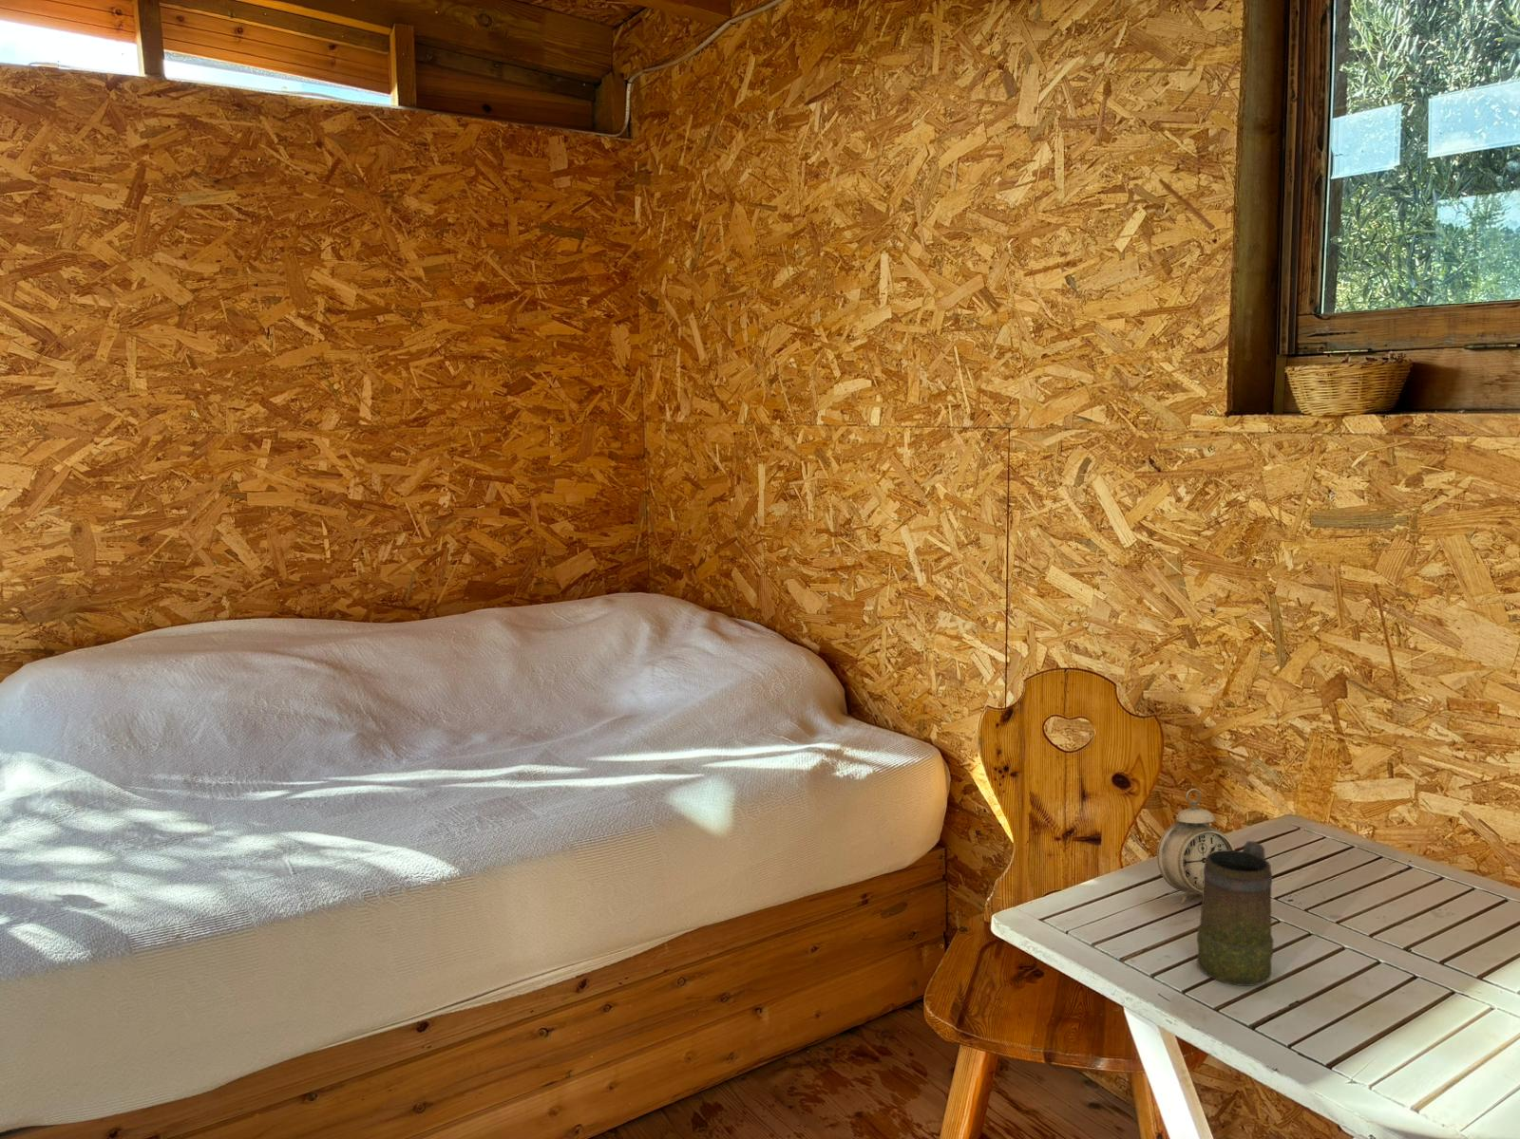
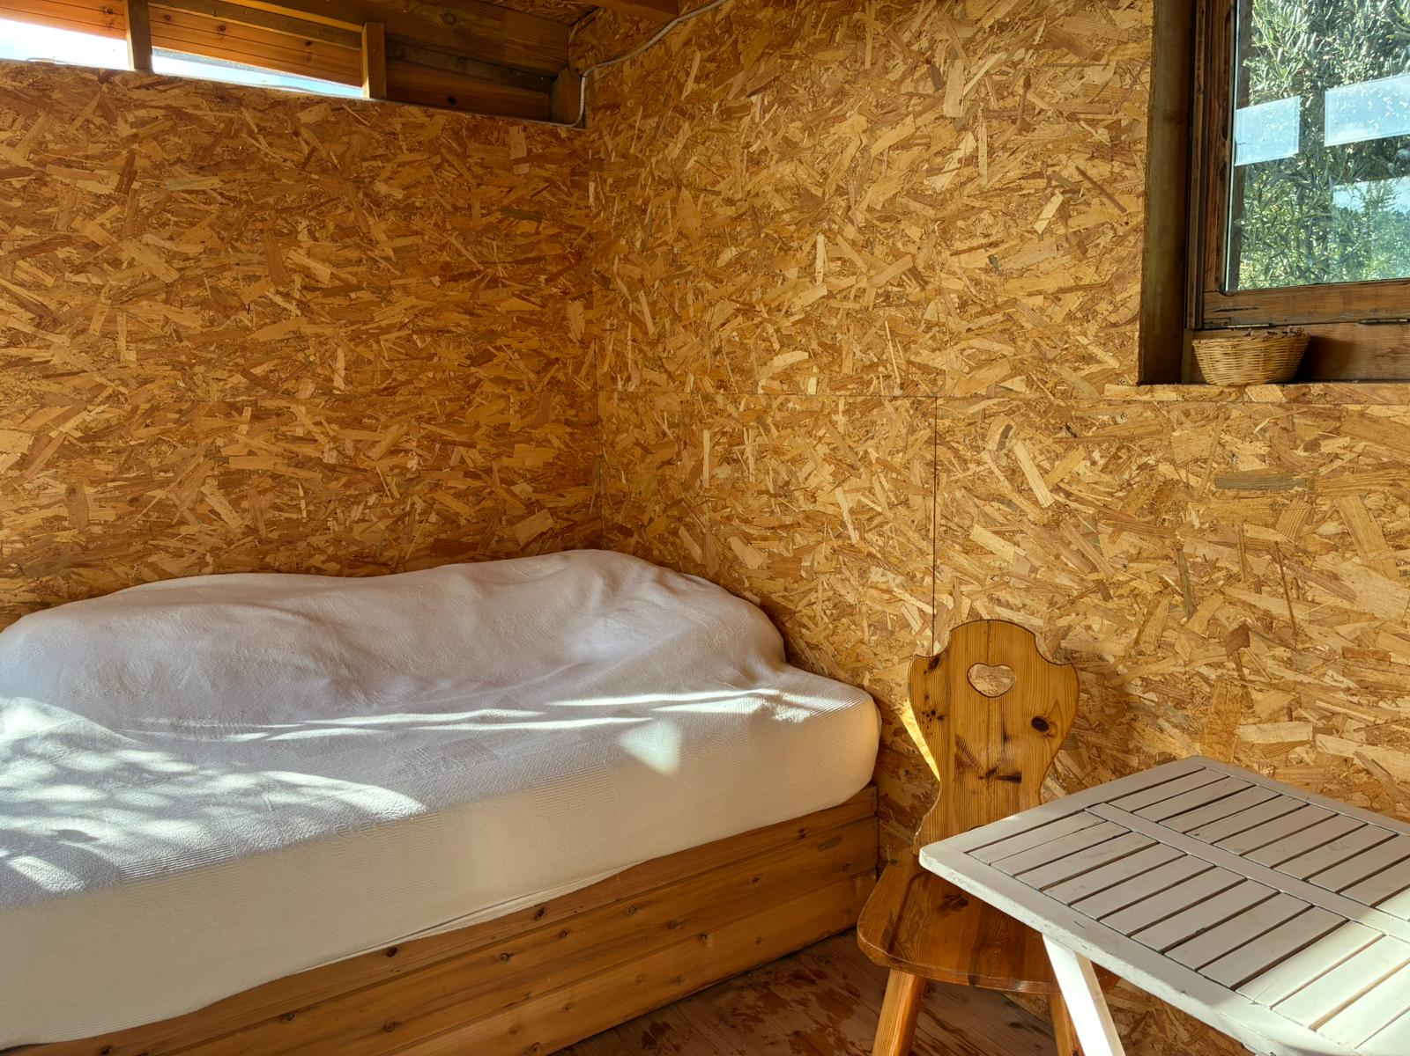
- alarm clock [1156,787,1236,906]
- mug [1196,840,1273,987]
